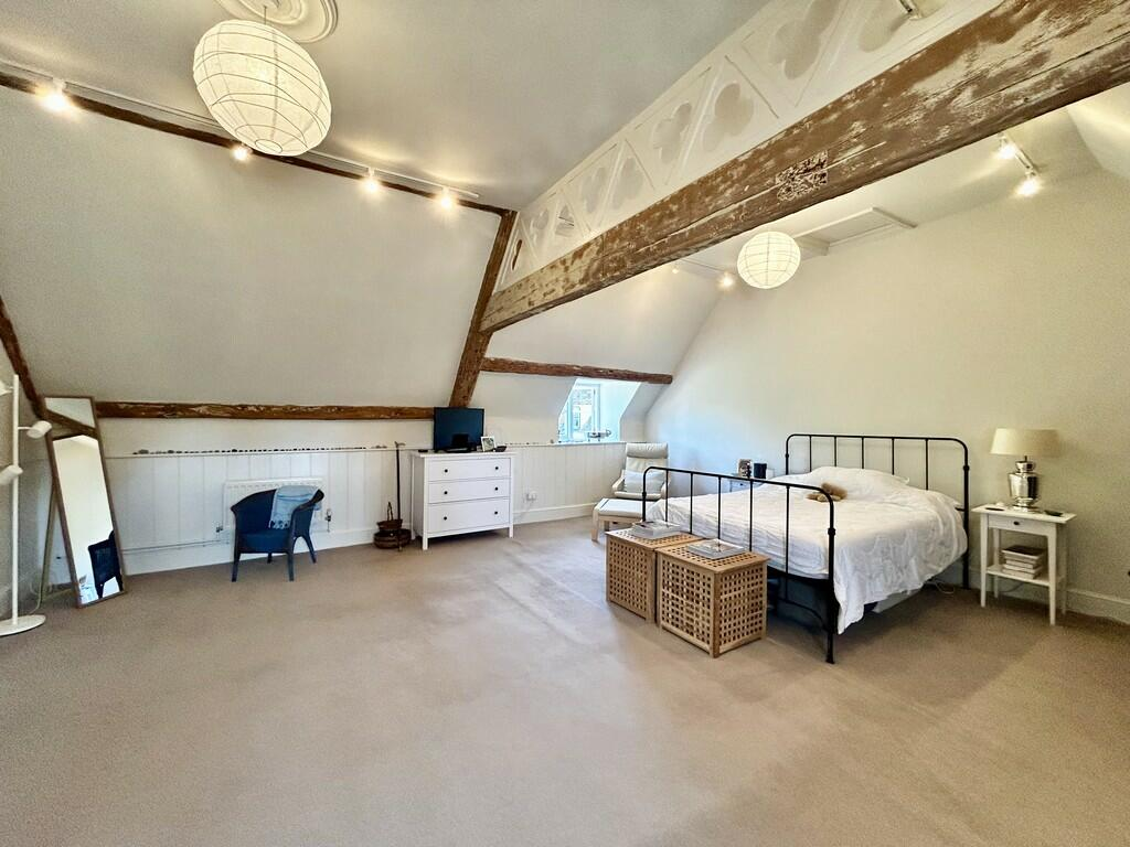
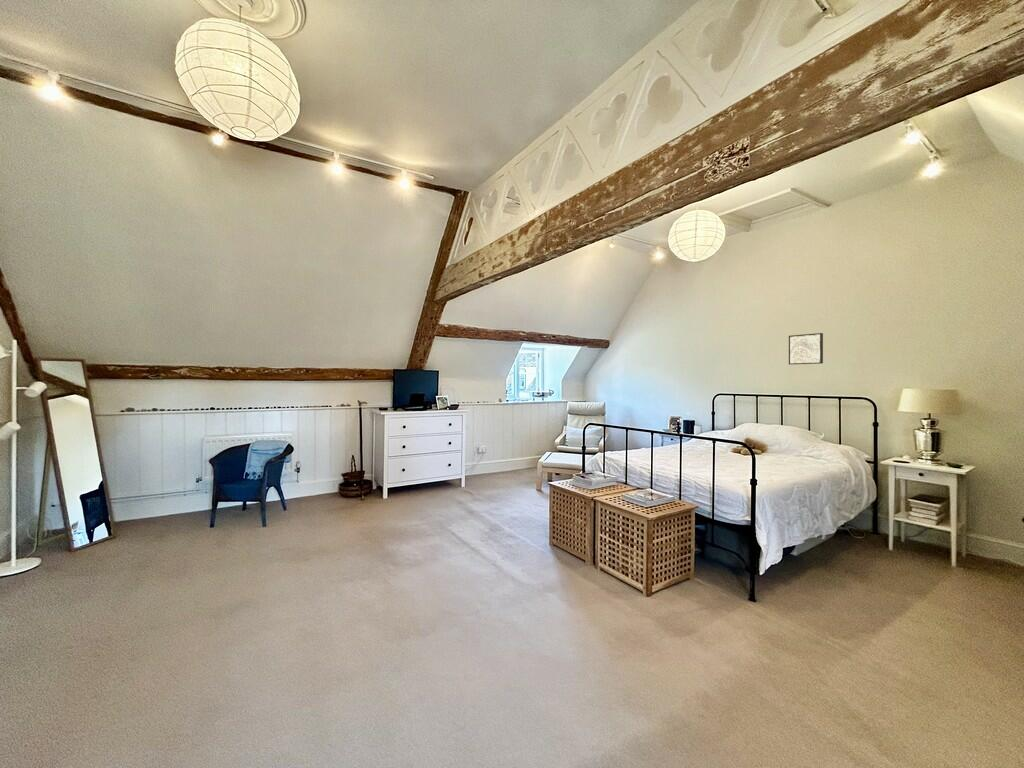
+ wall art [788,332,824,365]
